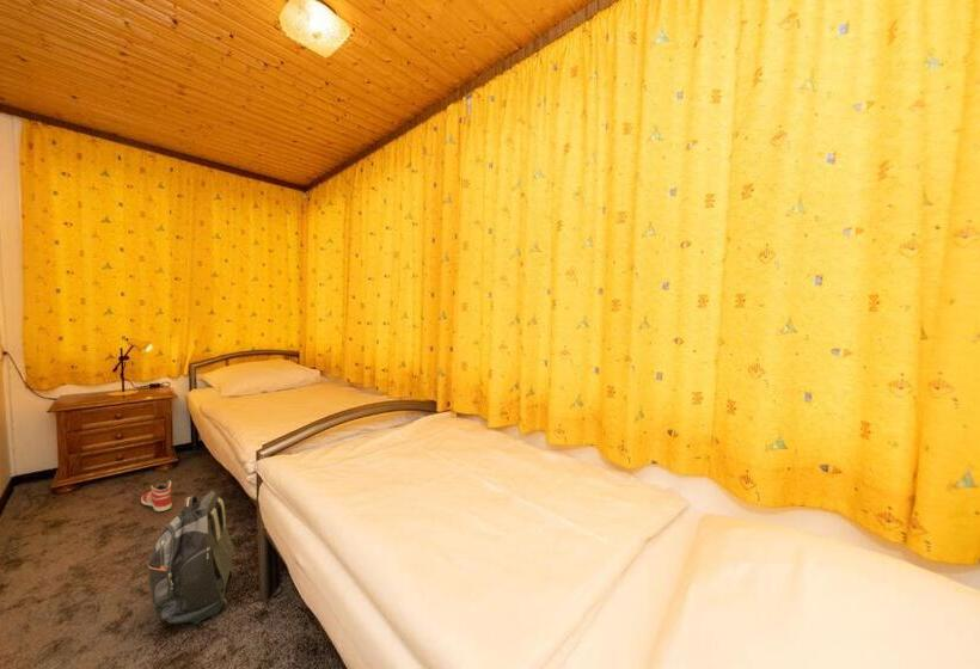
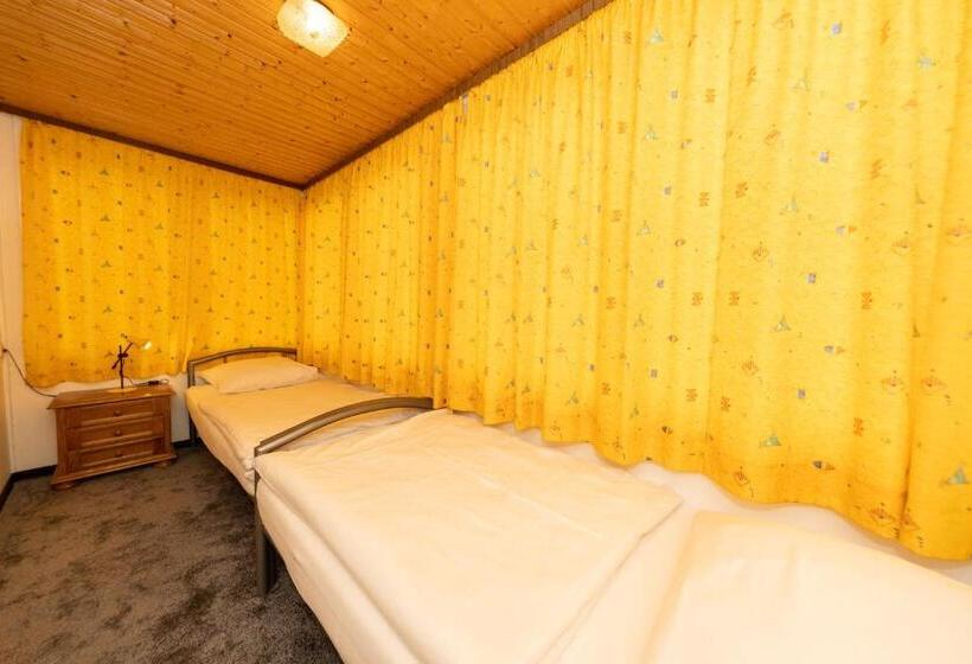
- backpack [147,490,235,626]
- sneaker [140,479,172,513]
